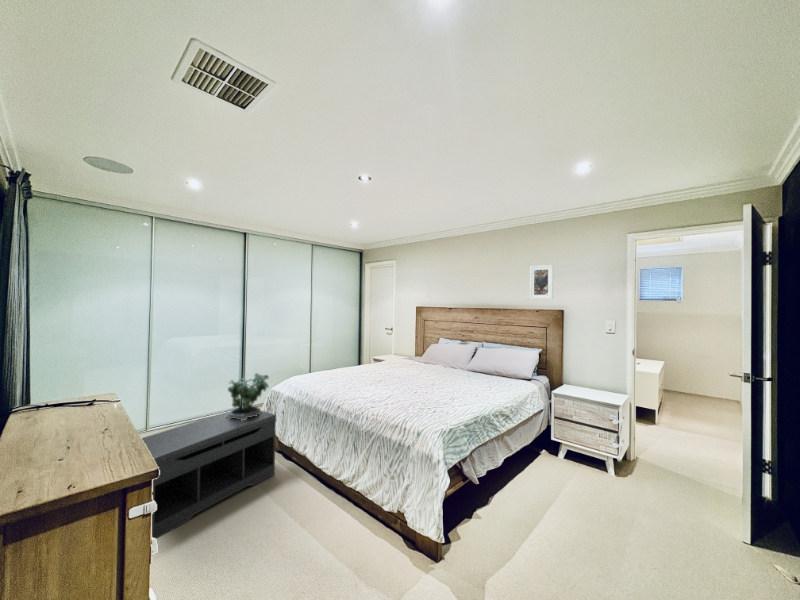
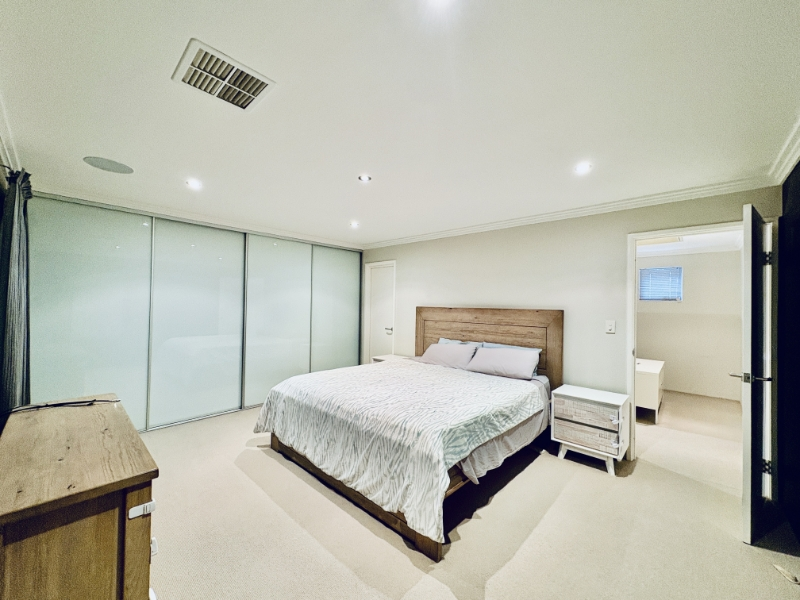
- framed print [529,264,554,300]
- bench [141,410,277,540]
- potted plant [224,372,270,421]
